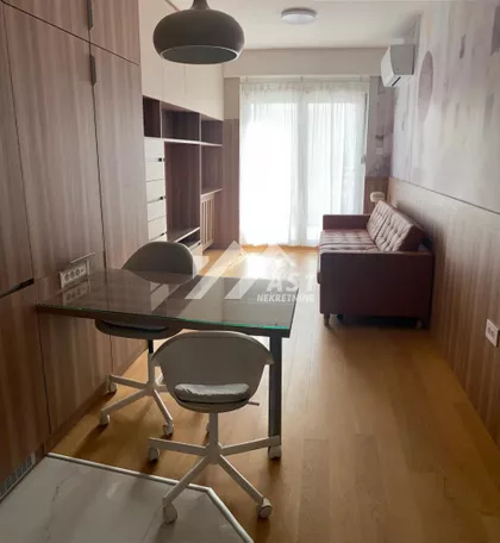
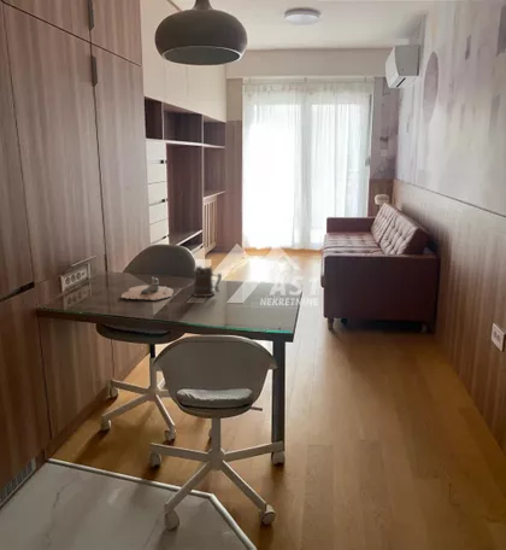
+ shoe [120,276,175,302]
+ mug [190,264,223,298]
